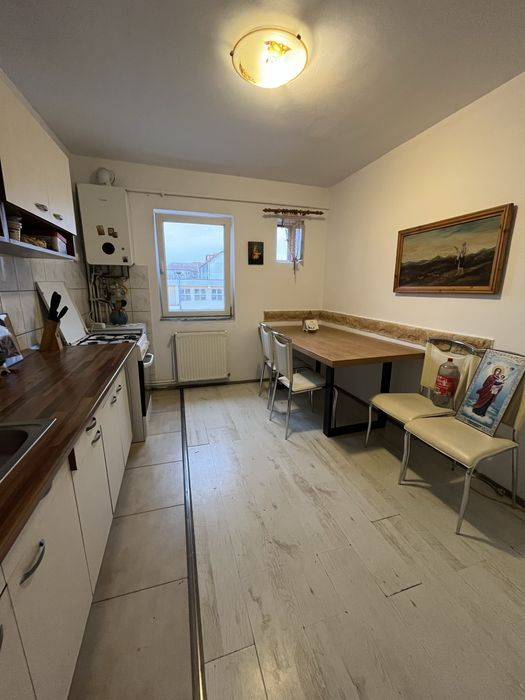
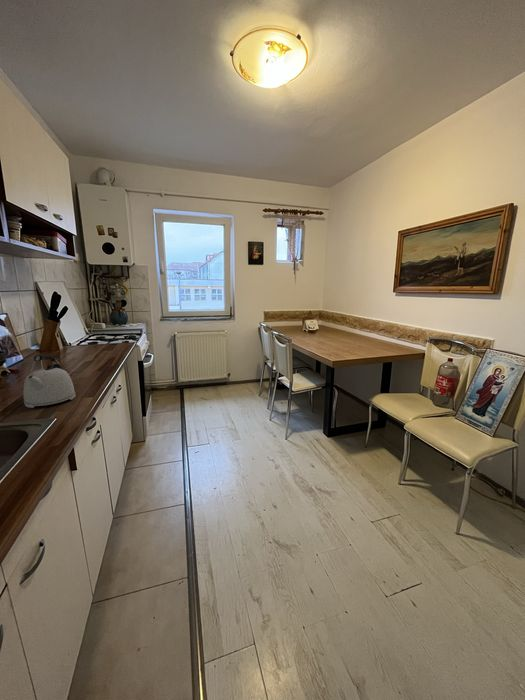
+ kettle [22,354,76,409]
